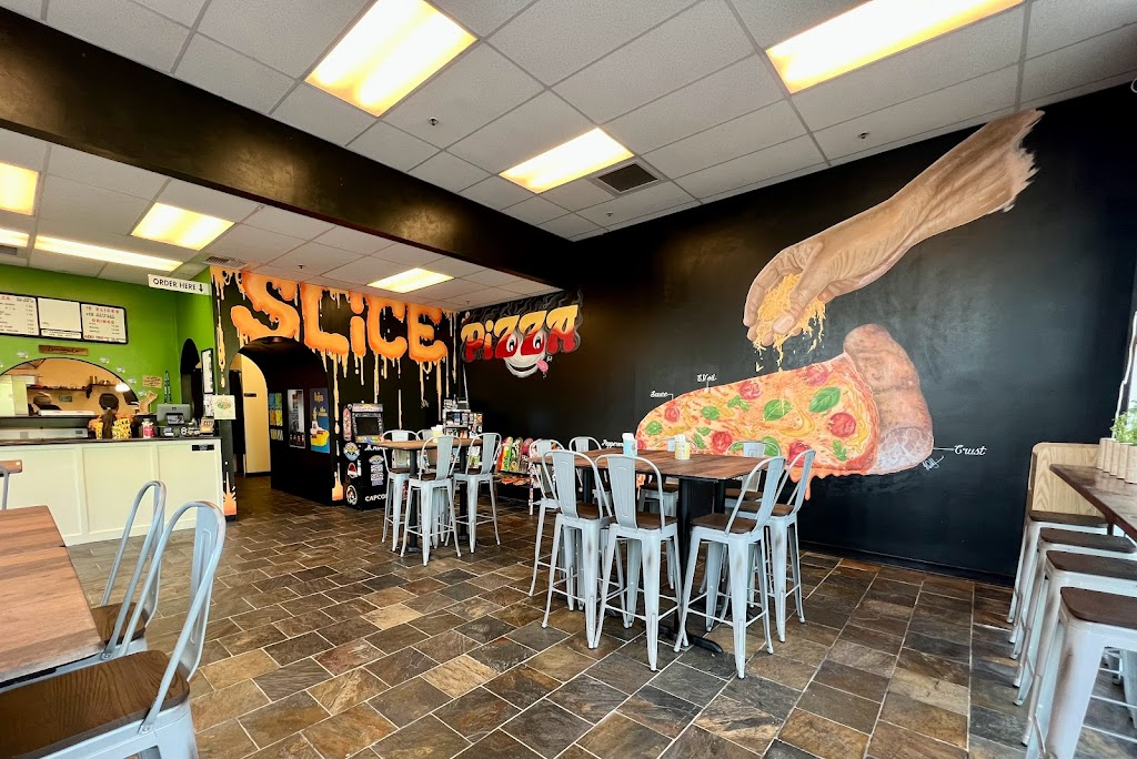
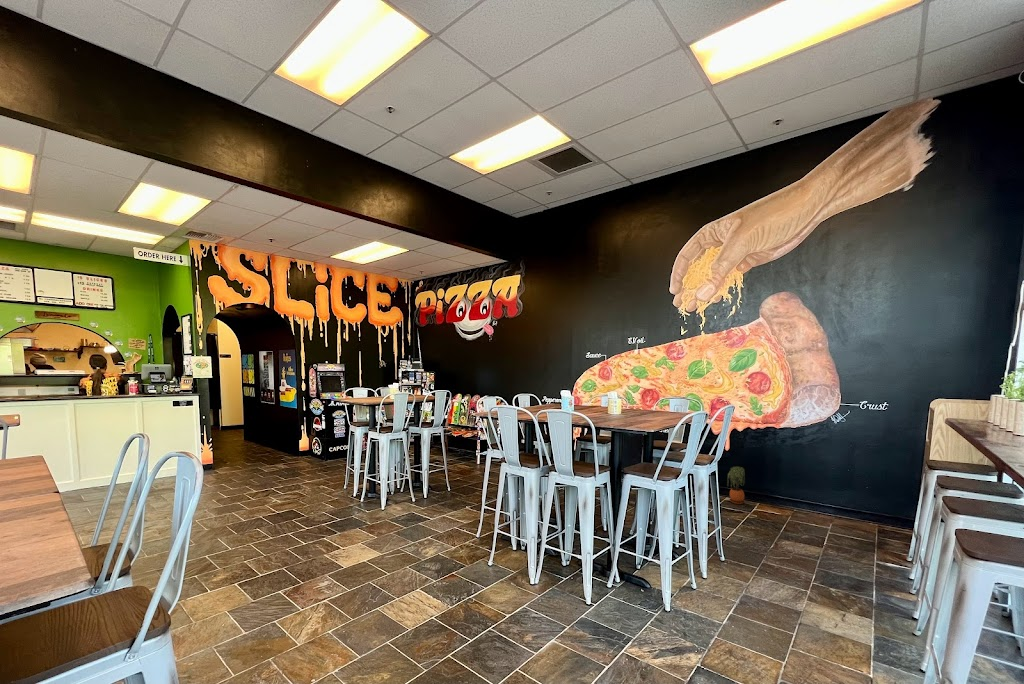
+ potted plant [726,465,746,505]
